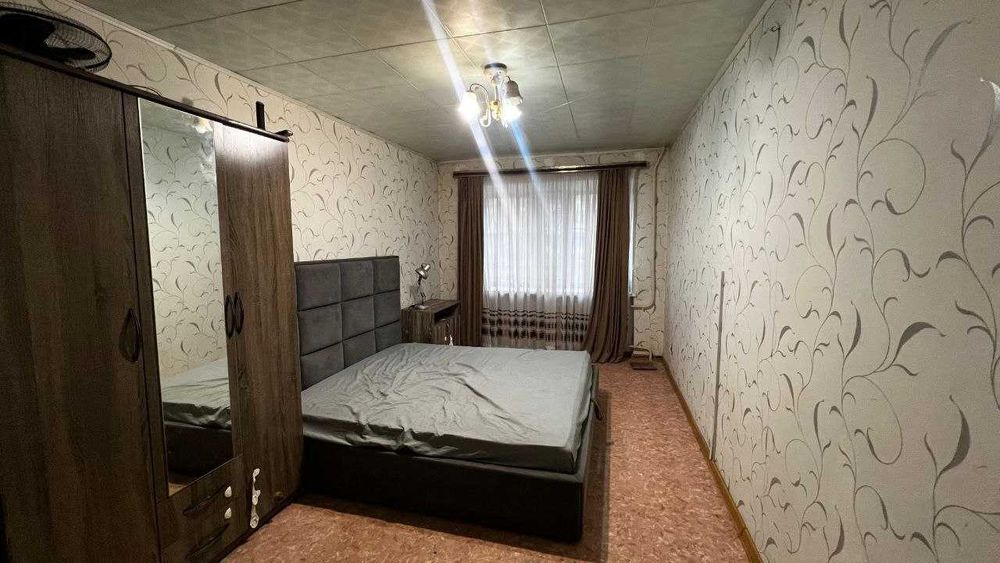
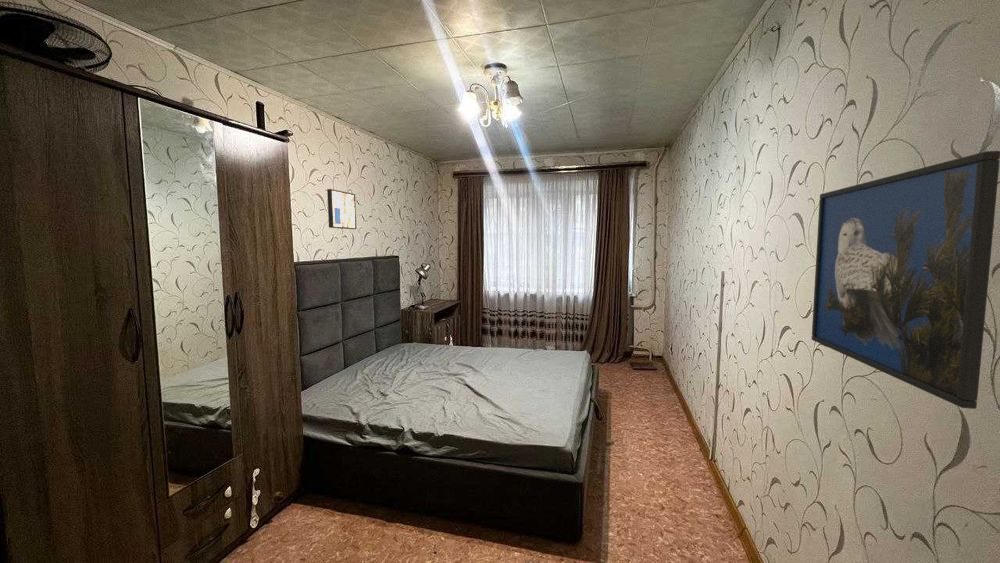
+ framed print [811,150,1000,410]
+ wall art [326,188,357,230]
